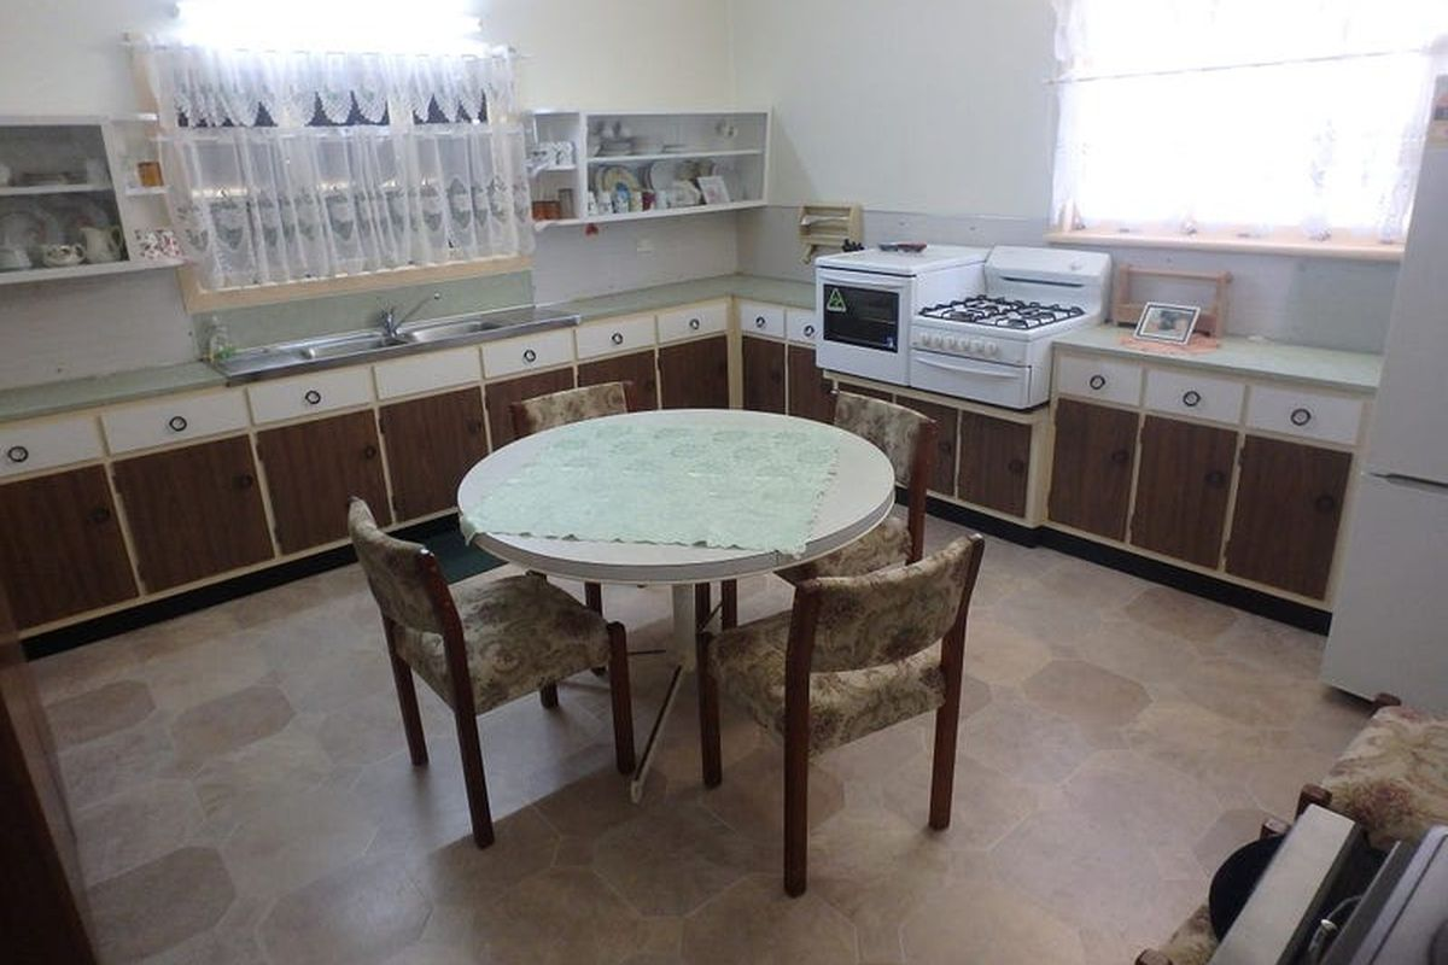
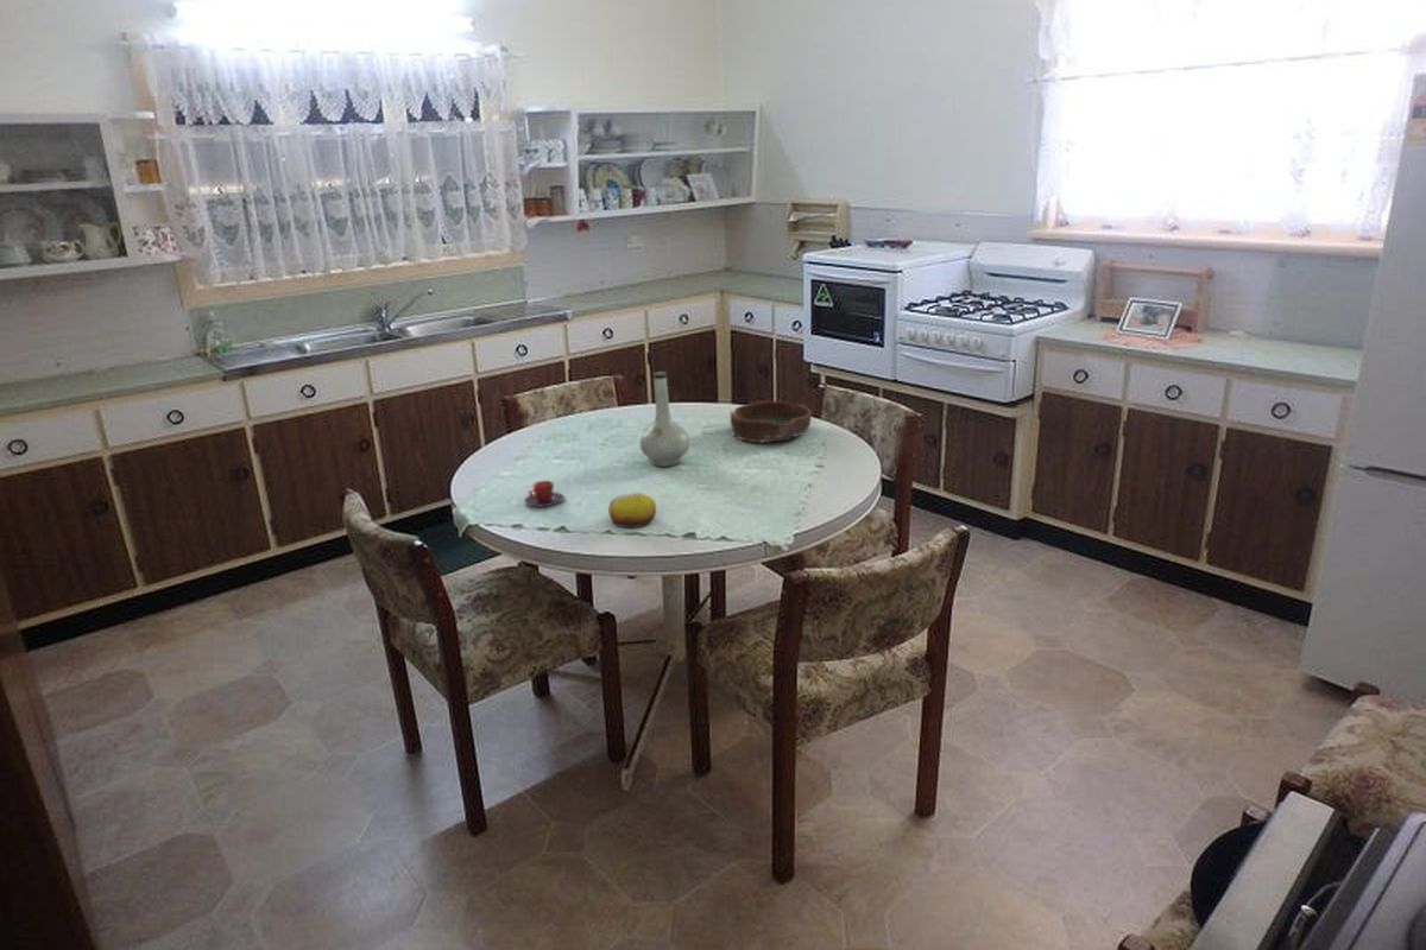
+ fruit [607,492,657,528]
+ bowl [730,400,813,444]
+ teacup [523,480,566,507]
+ vase [639,370,690,468]
